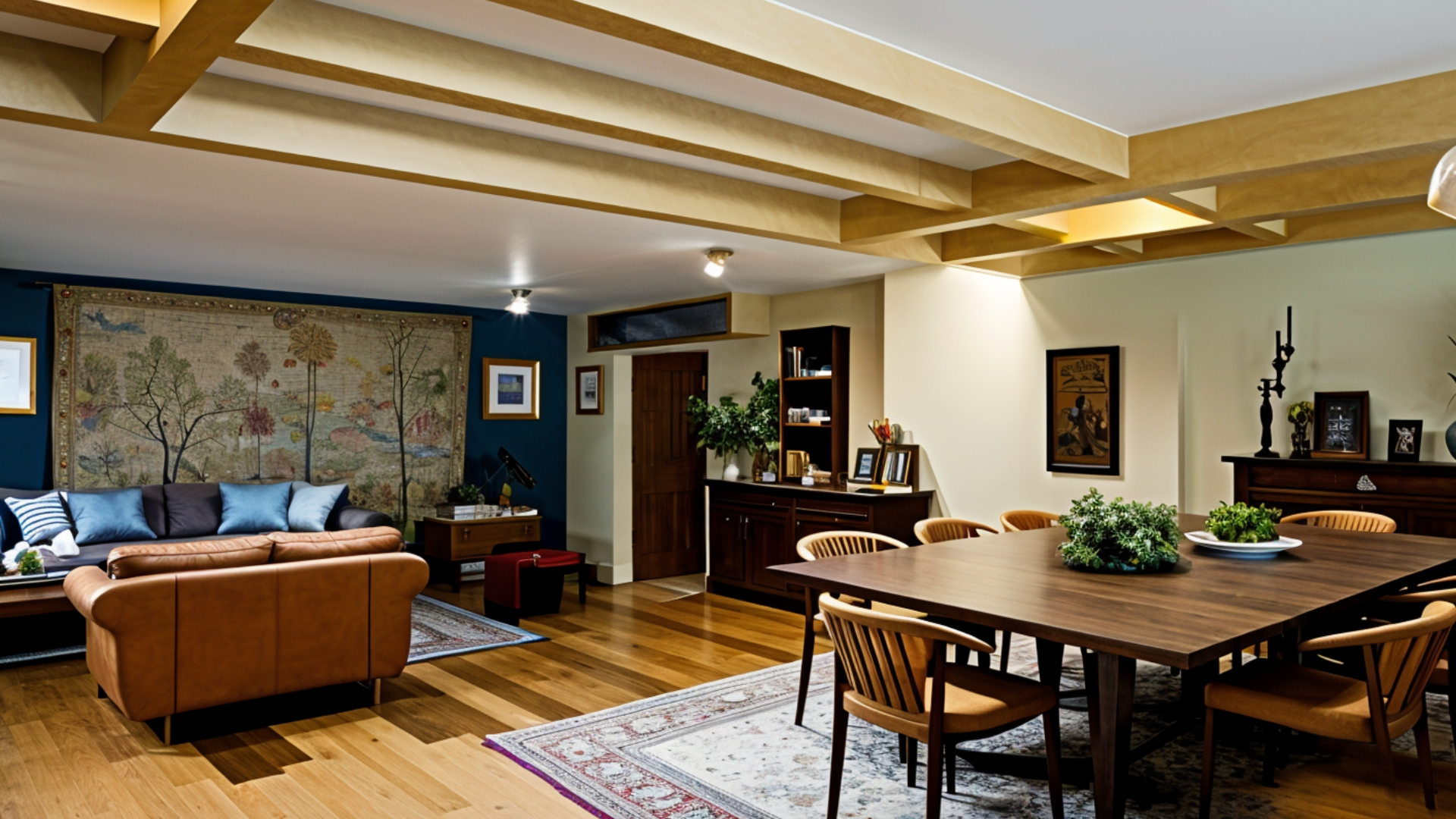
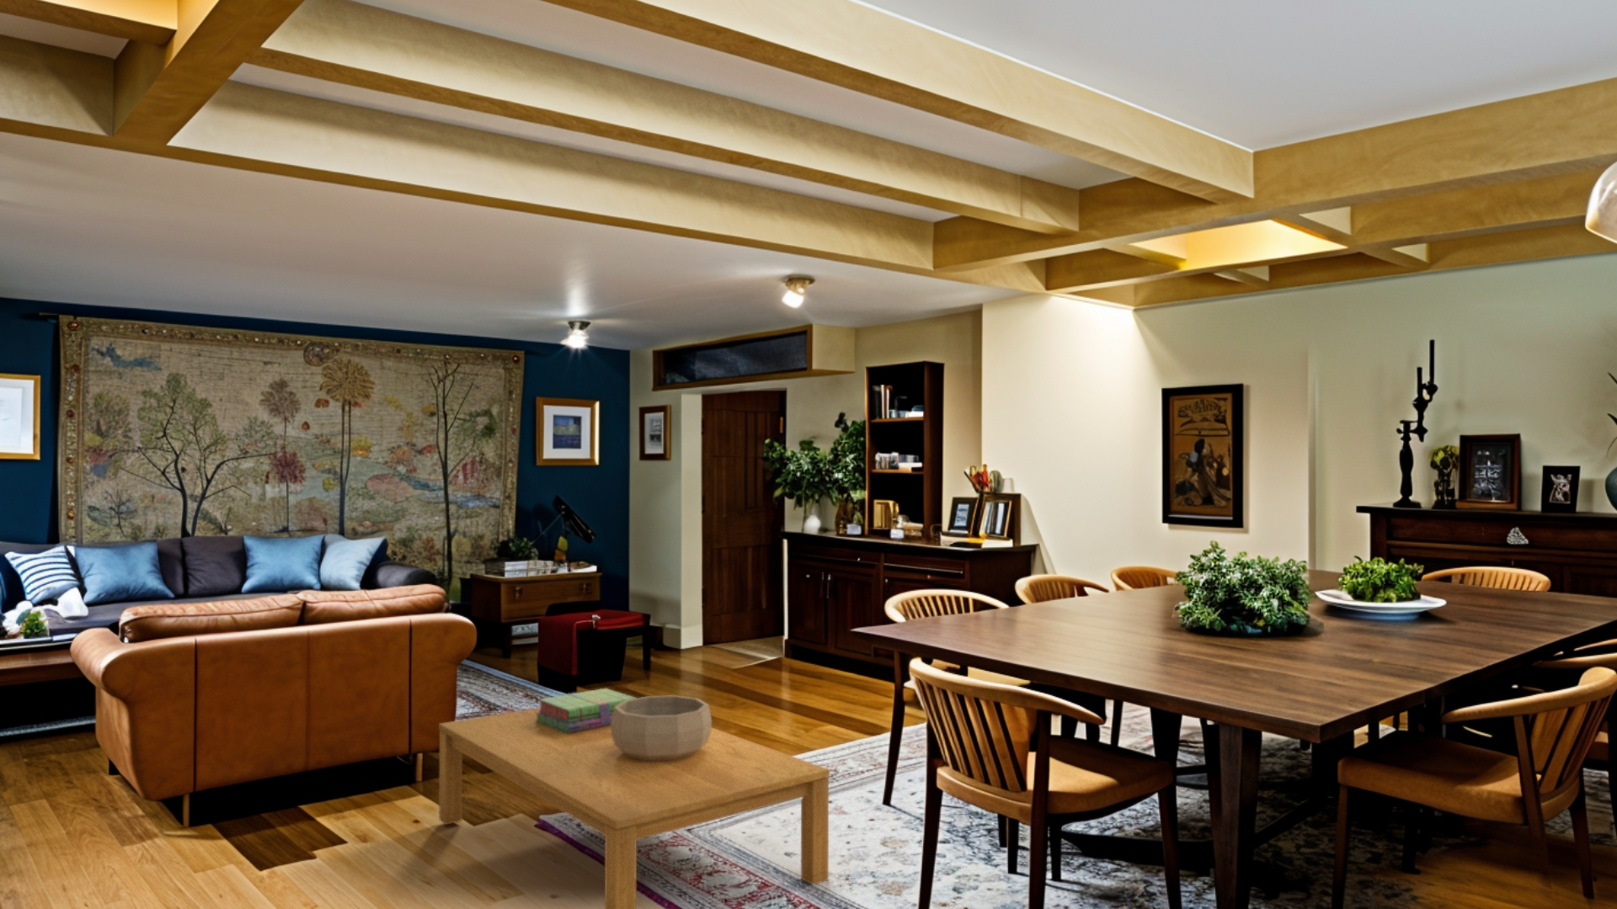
+ coffee table [438,707,831,909]
+ decorative bowl [611,695,713,761]
+ stack of books [535,688,636,734]
